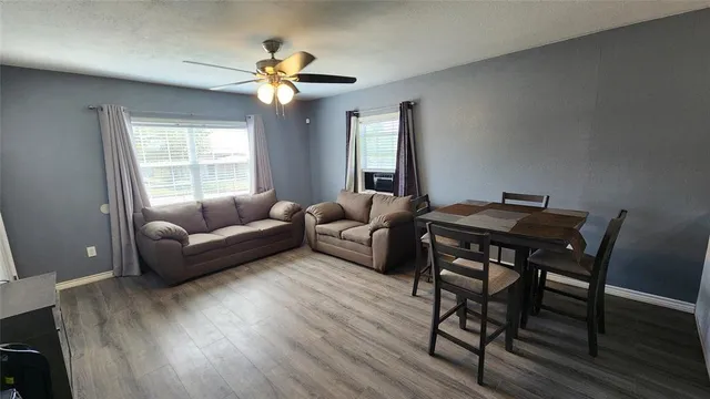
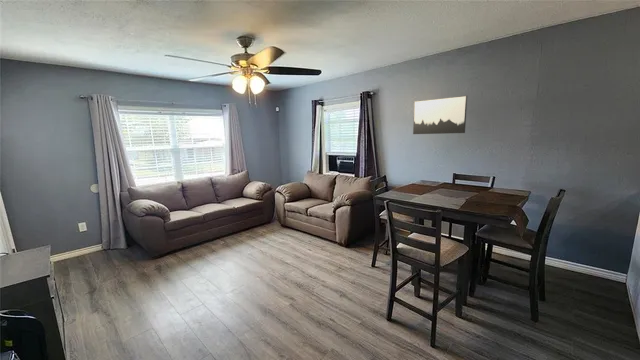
+ wall art [412,94,468,135]
